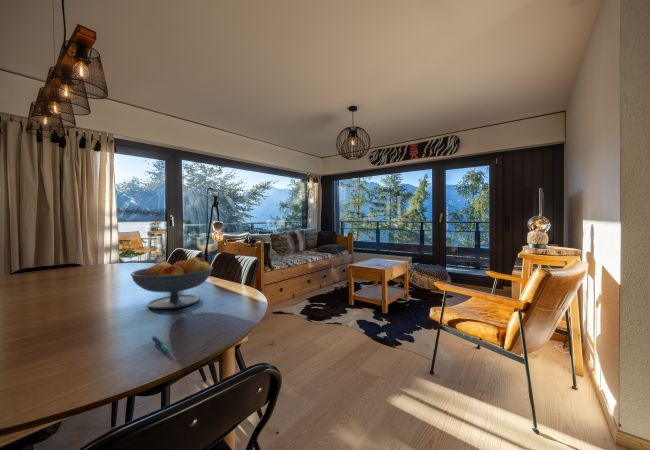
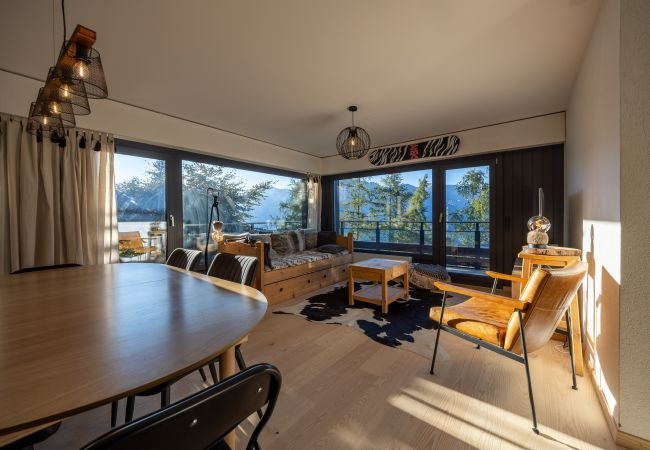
- fruit bowl [129,256,214,310]
- pen [150,335,171,354]
